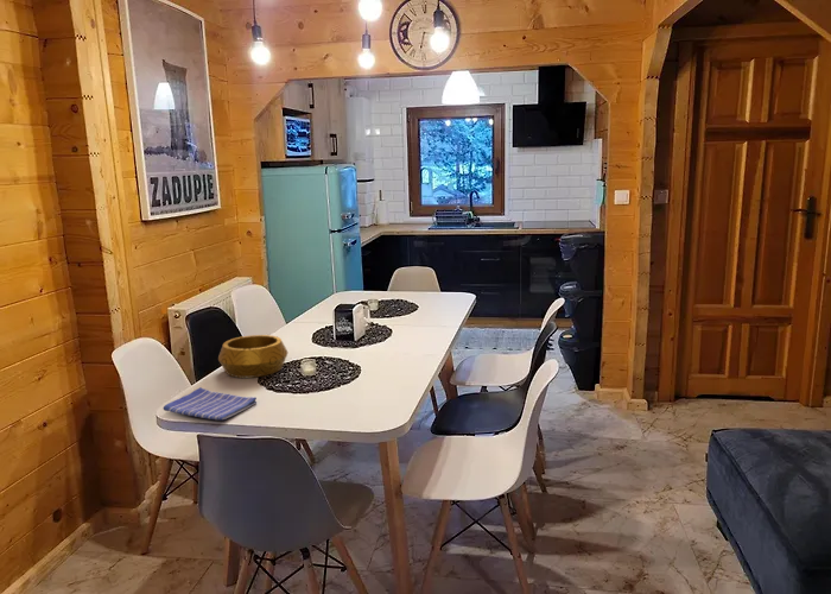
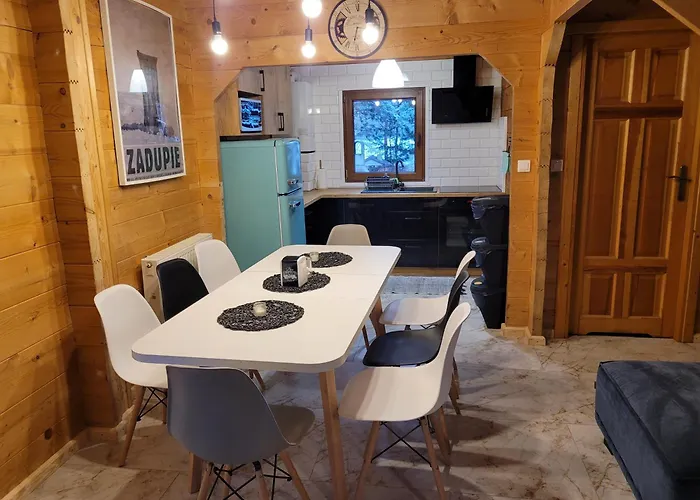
- dish towel [161,386,258,421]
- decorative bowl [217,334,288,379]
